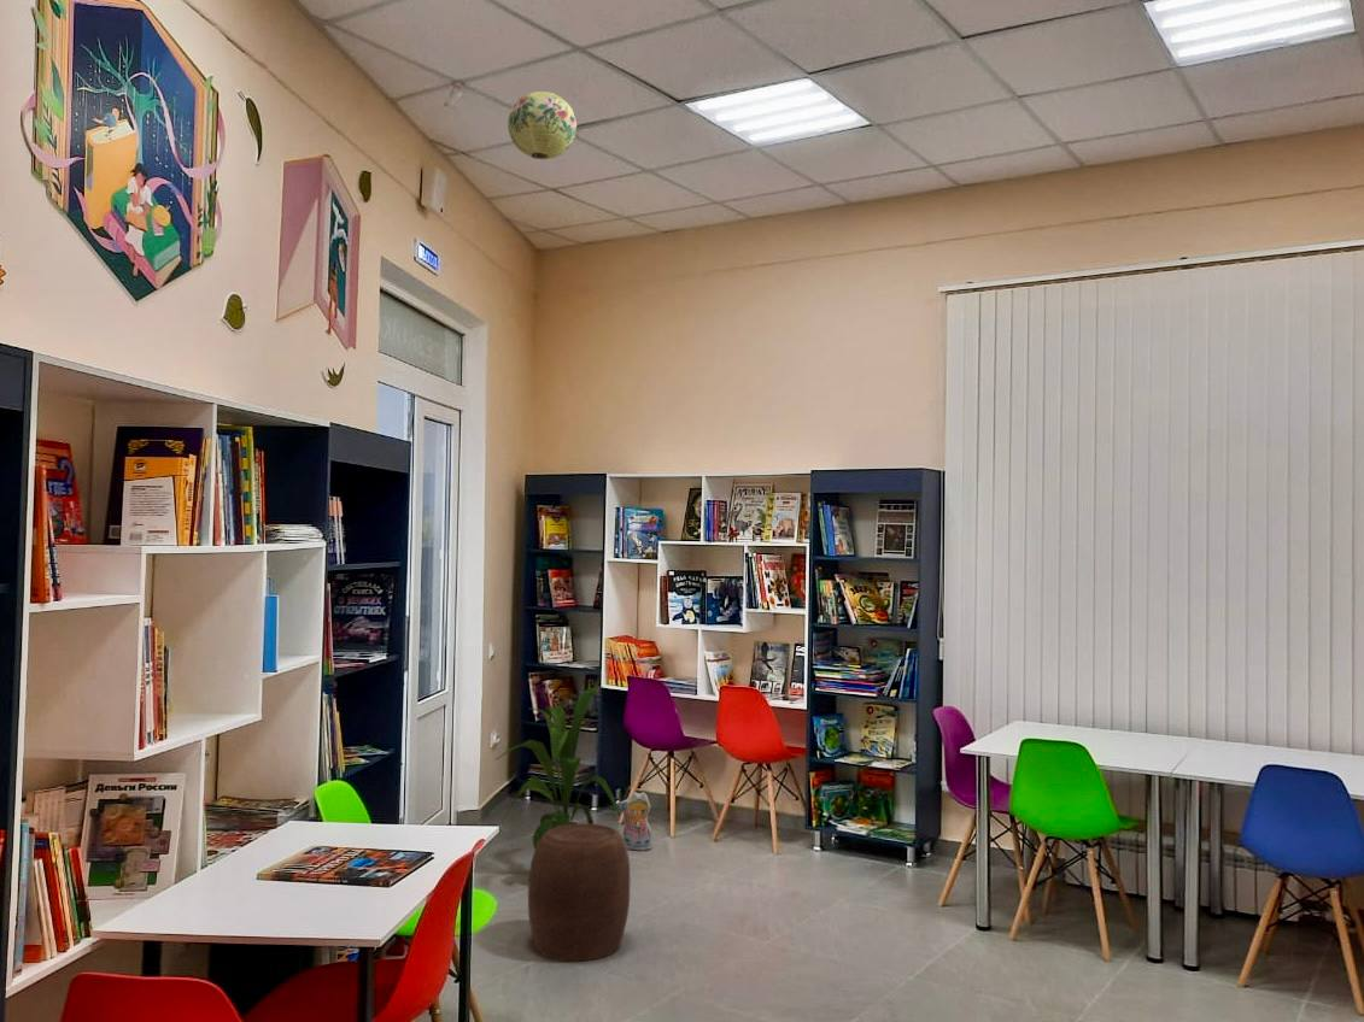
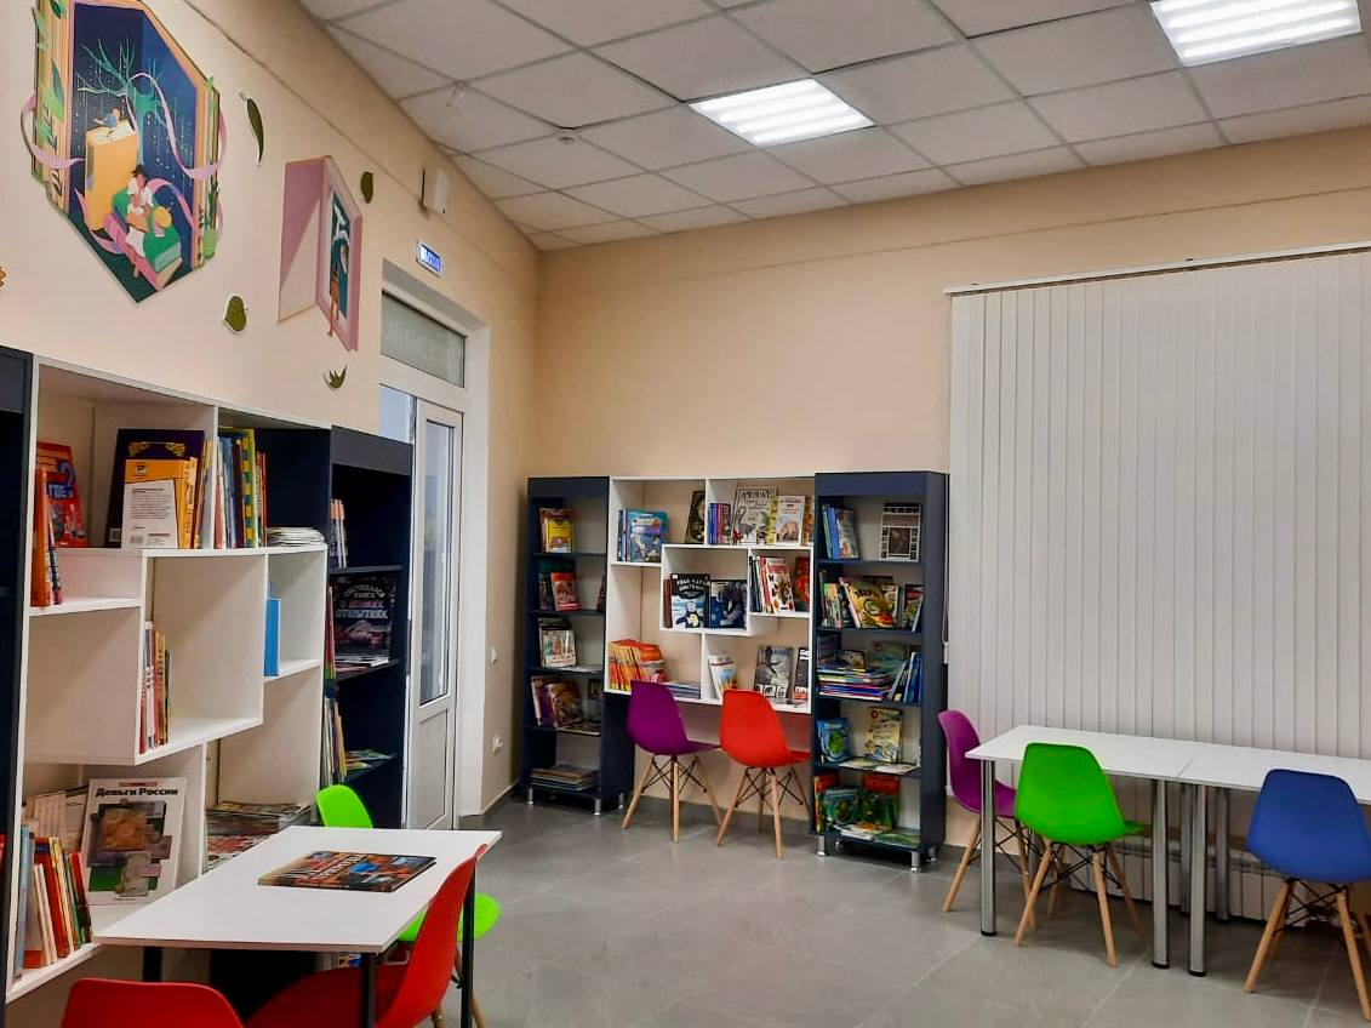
- stool [527,822,631,962]
- paper lantern [507,90,578,160]
- plush toy [617,792,652,852]
- house plant [493,685,621,851]
